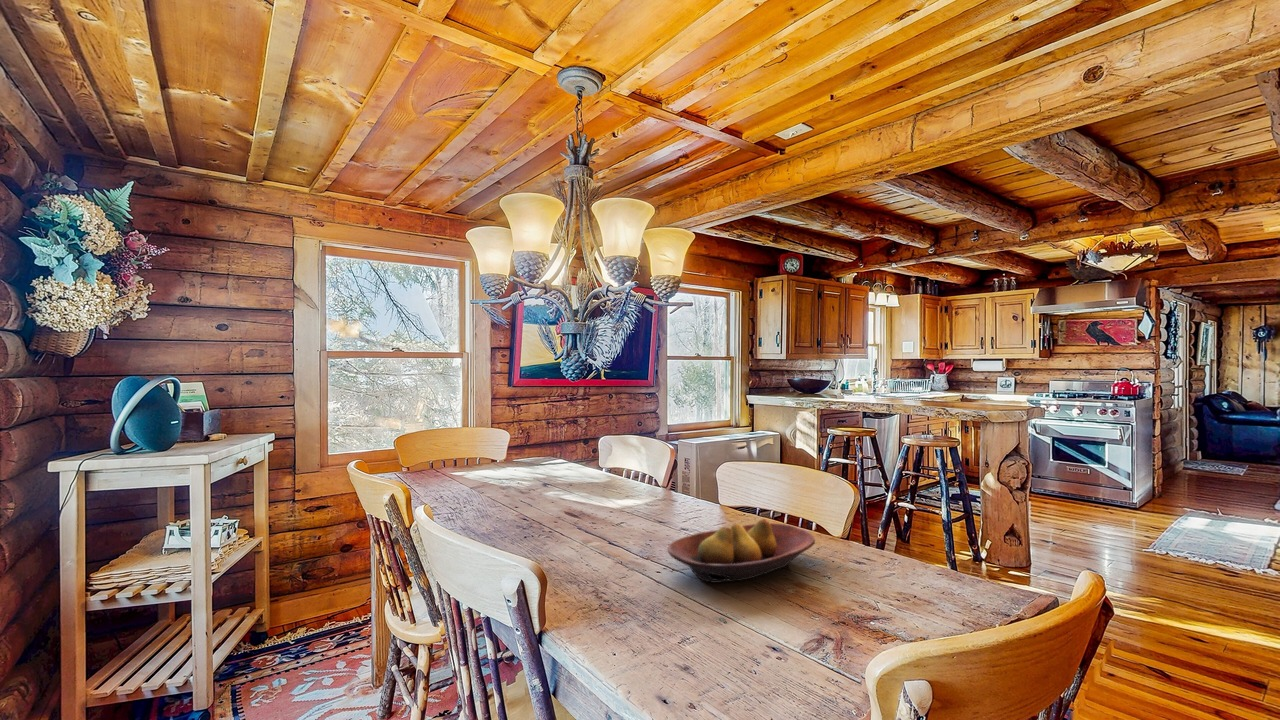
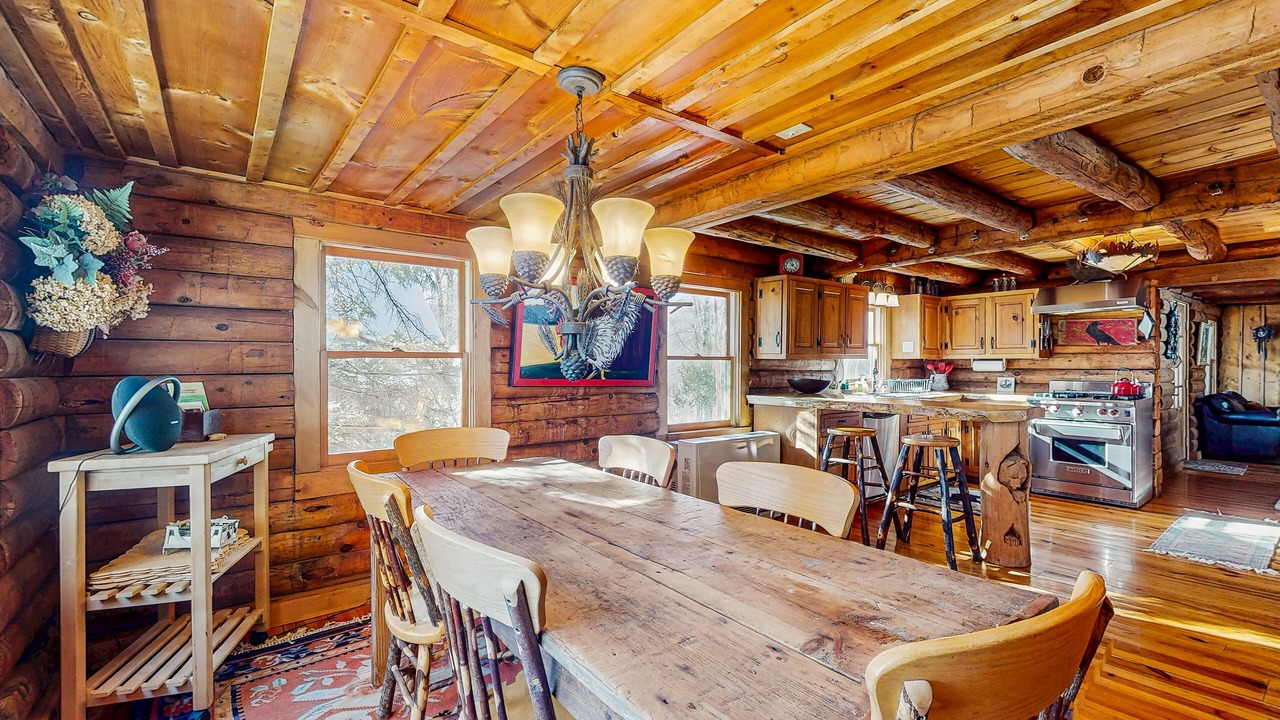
- fruit bowl [667,518,816,584]
